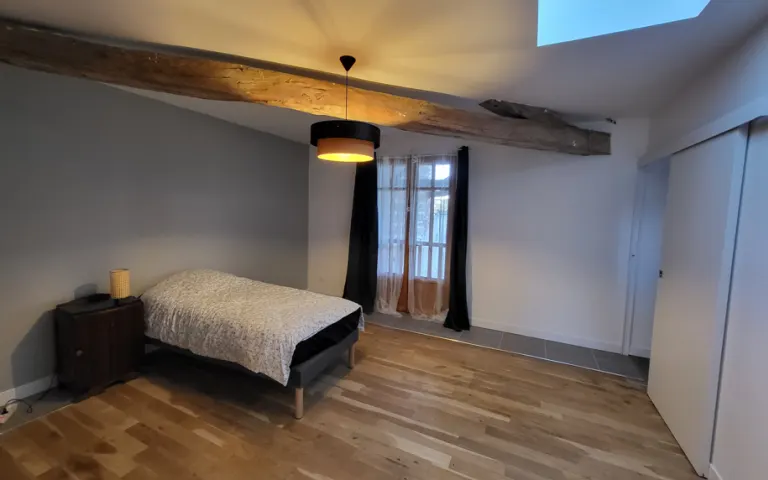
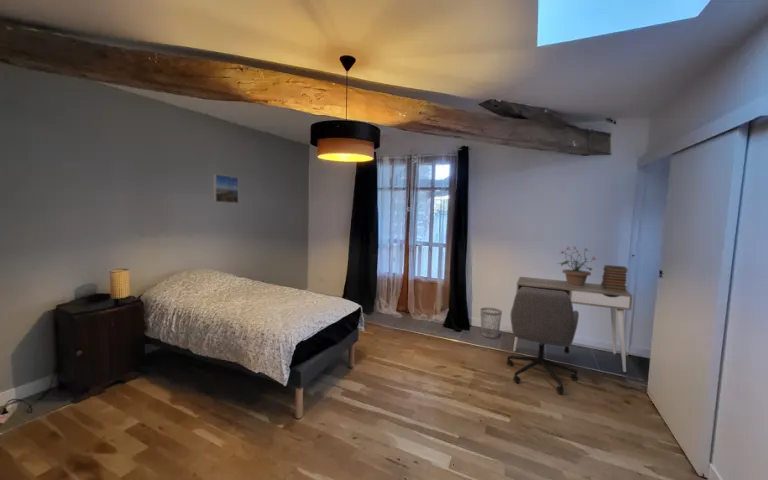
+ desk [512,276,633,373]
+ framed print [213,173,240,204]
+ office chair [505,287,580,394]
+ wastebasket [480,307,503,339]
+ book stack [600,264,629,292]
+ potted plant [556,246,598,287]
